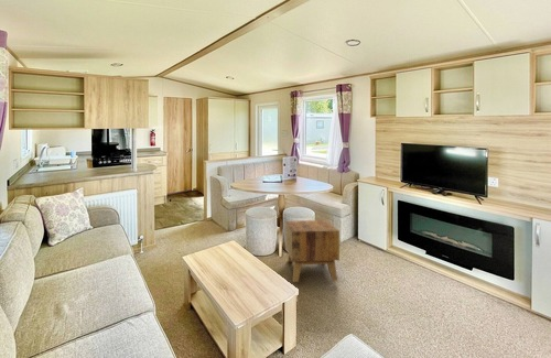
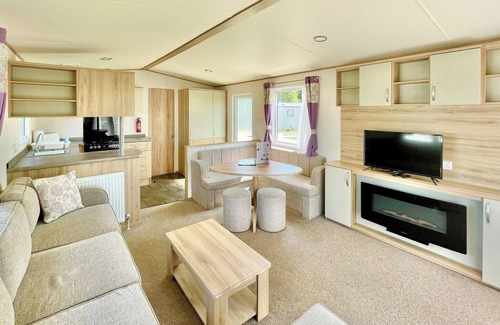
- side table [284,219,341,283]
